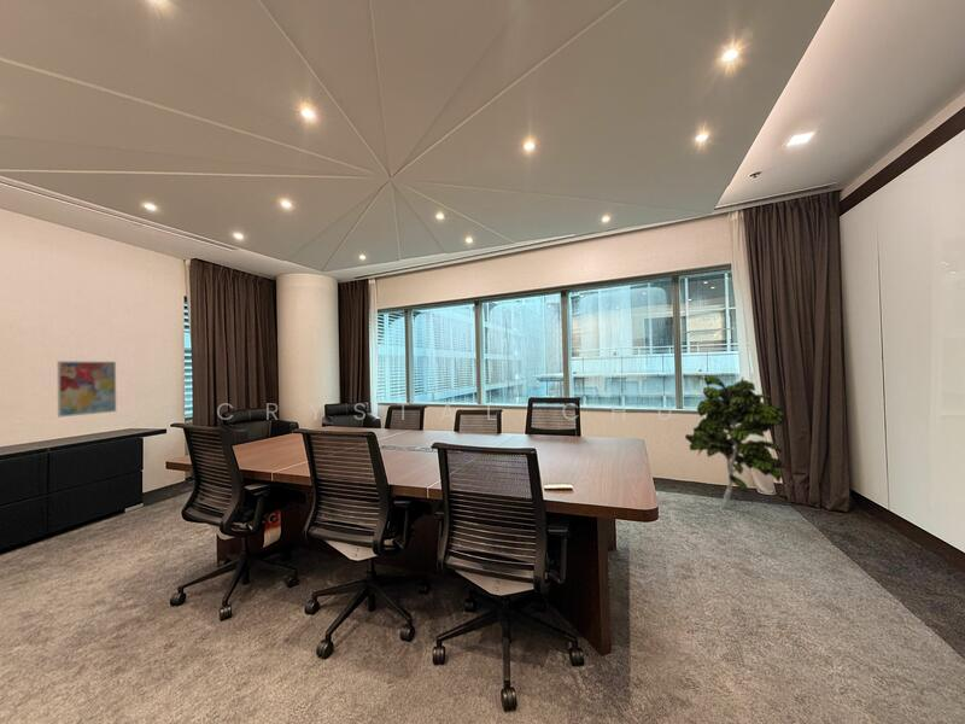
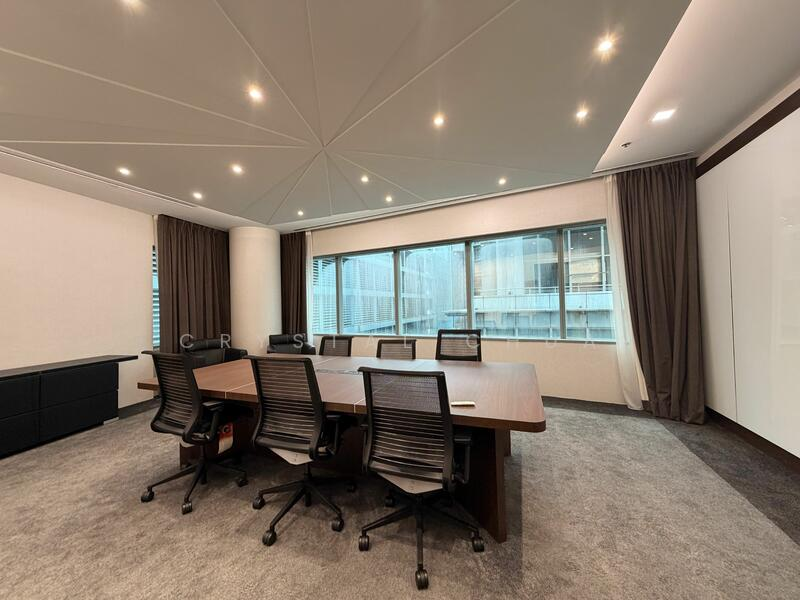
- wall art [57,360,117,419]
- indoor plant [684,374,786,510]
